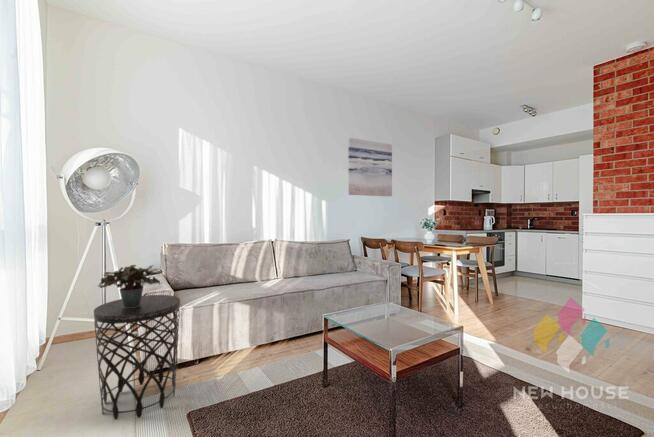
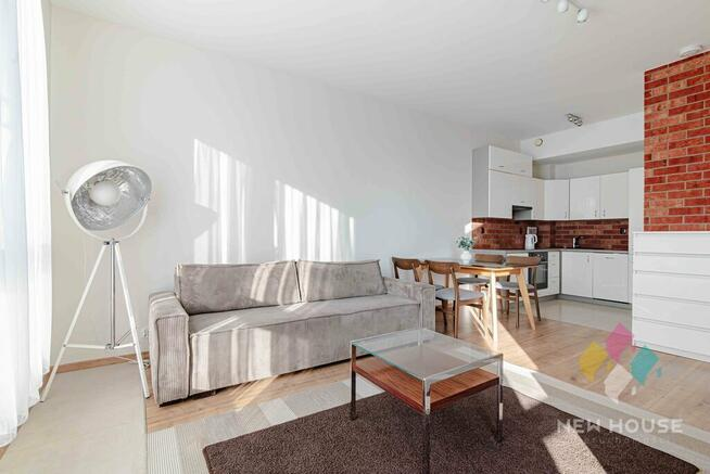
- side table [93,294,181,421]
- potted plant [98,264,163,308]
- wall art [347,137,393,197]
